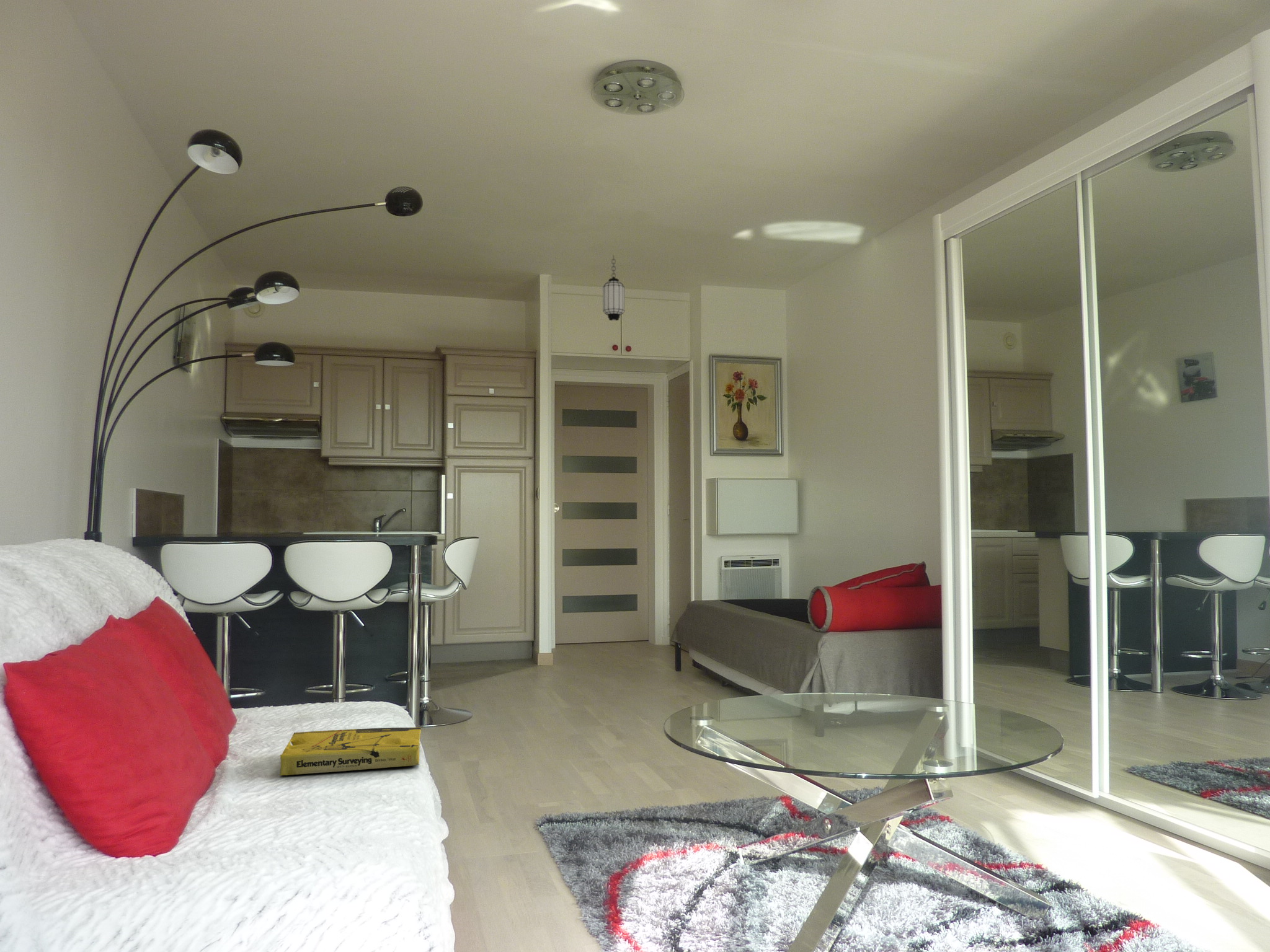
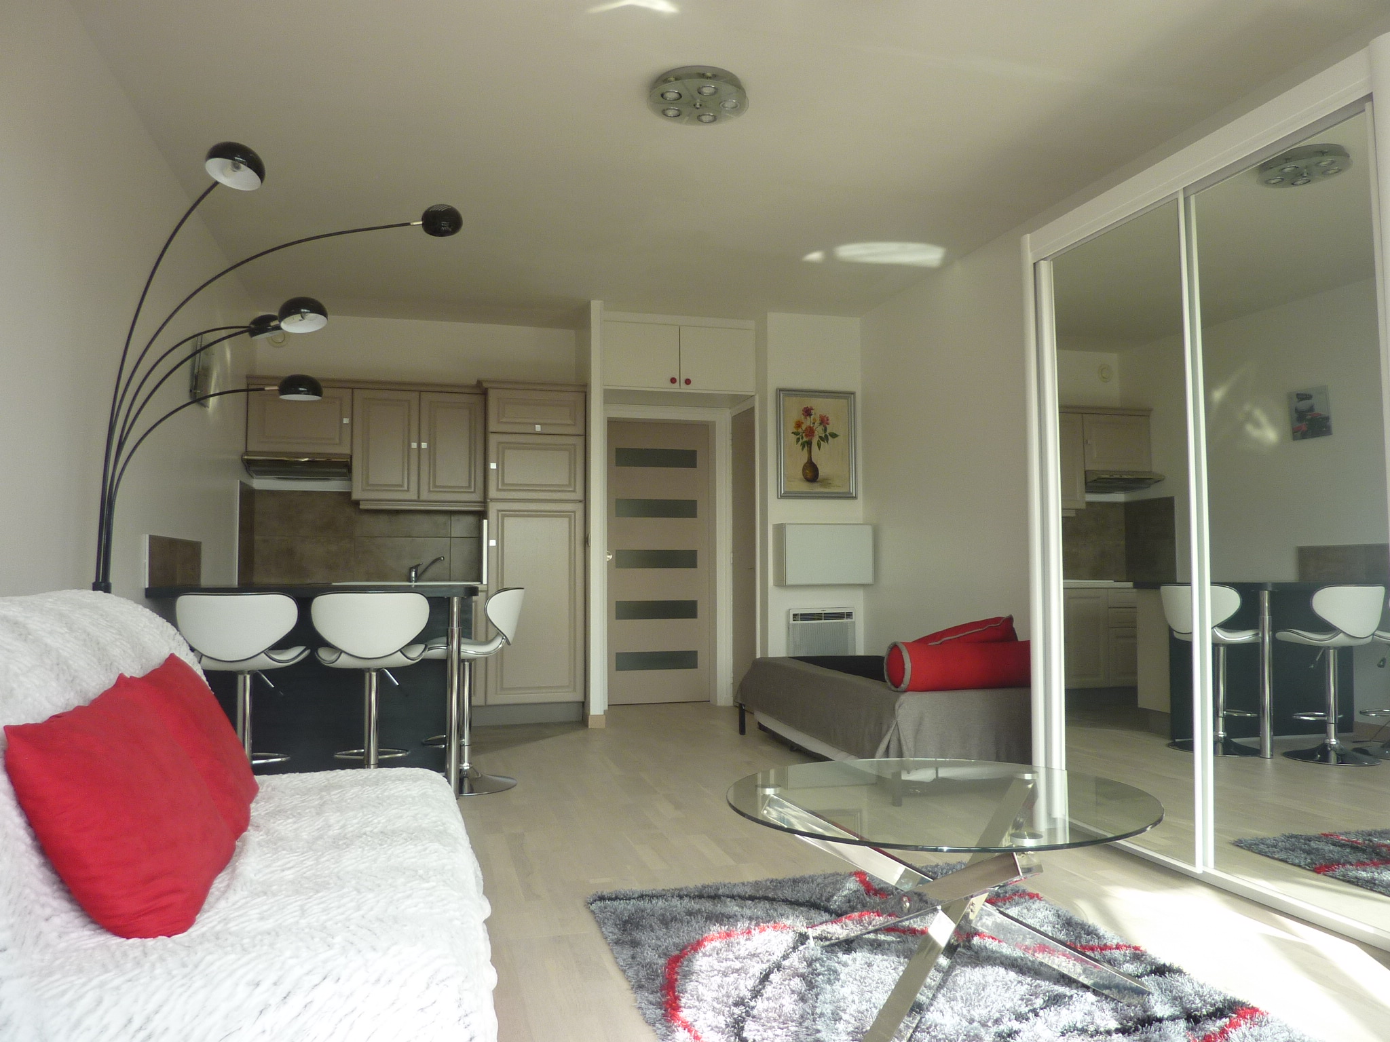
- hanging lantern [602,255,625,321]
- book [279,726,422,776]
